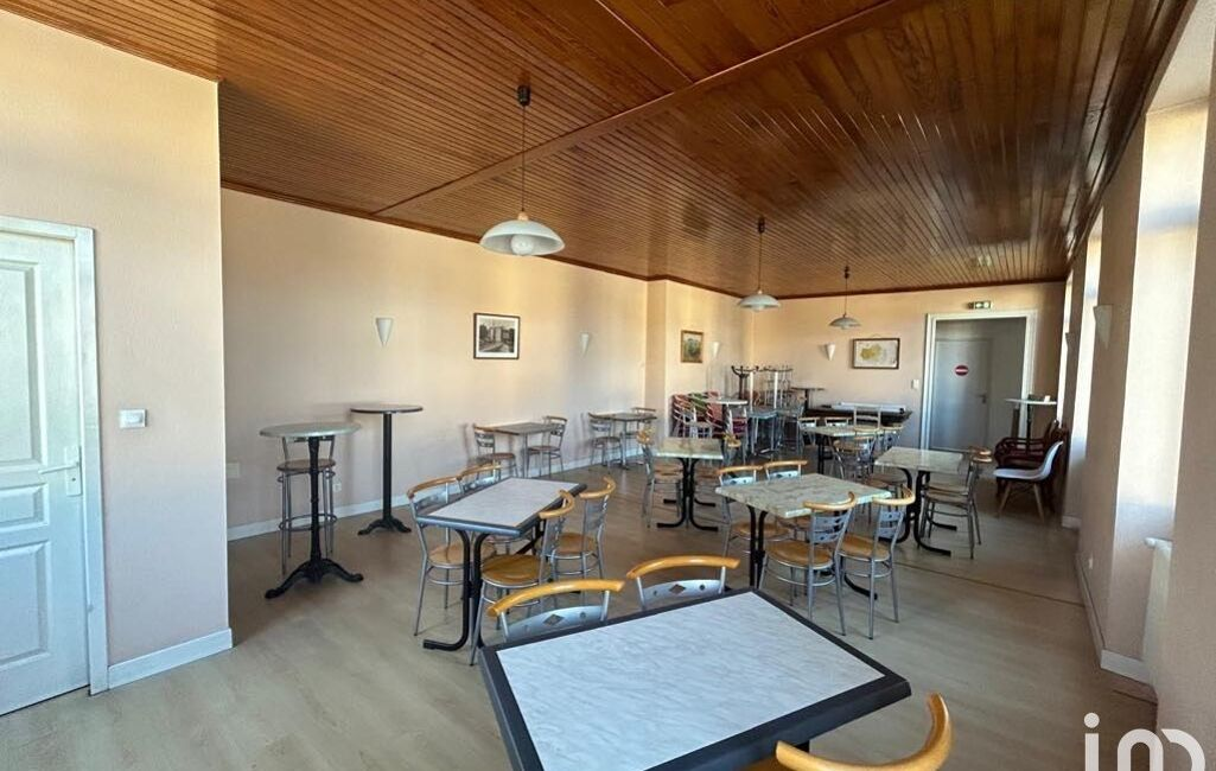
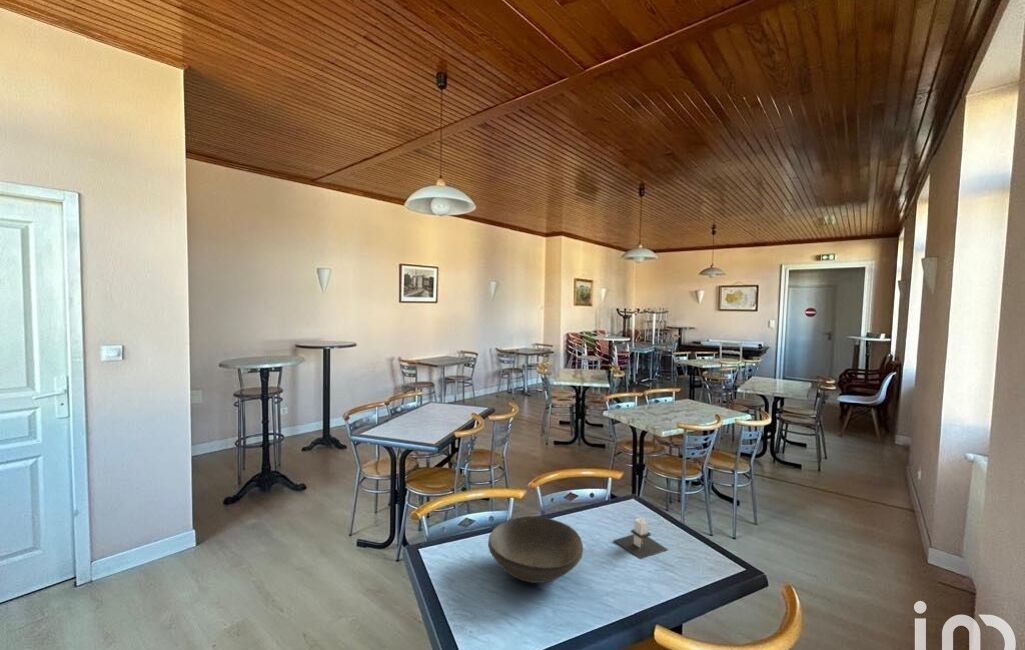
+ bowl [487,515,584,584]
+ architectural model [613,517,669,560]
